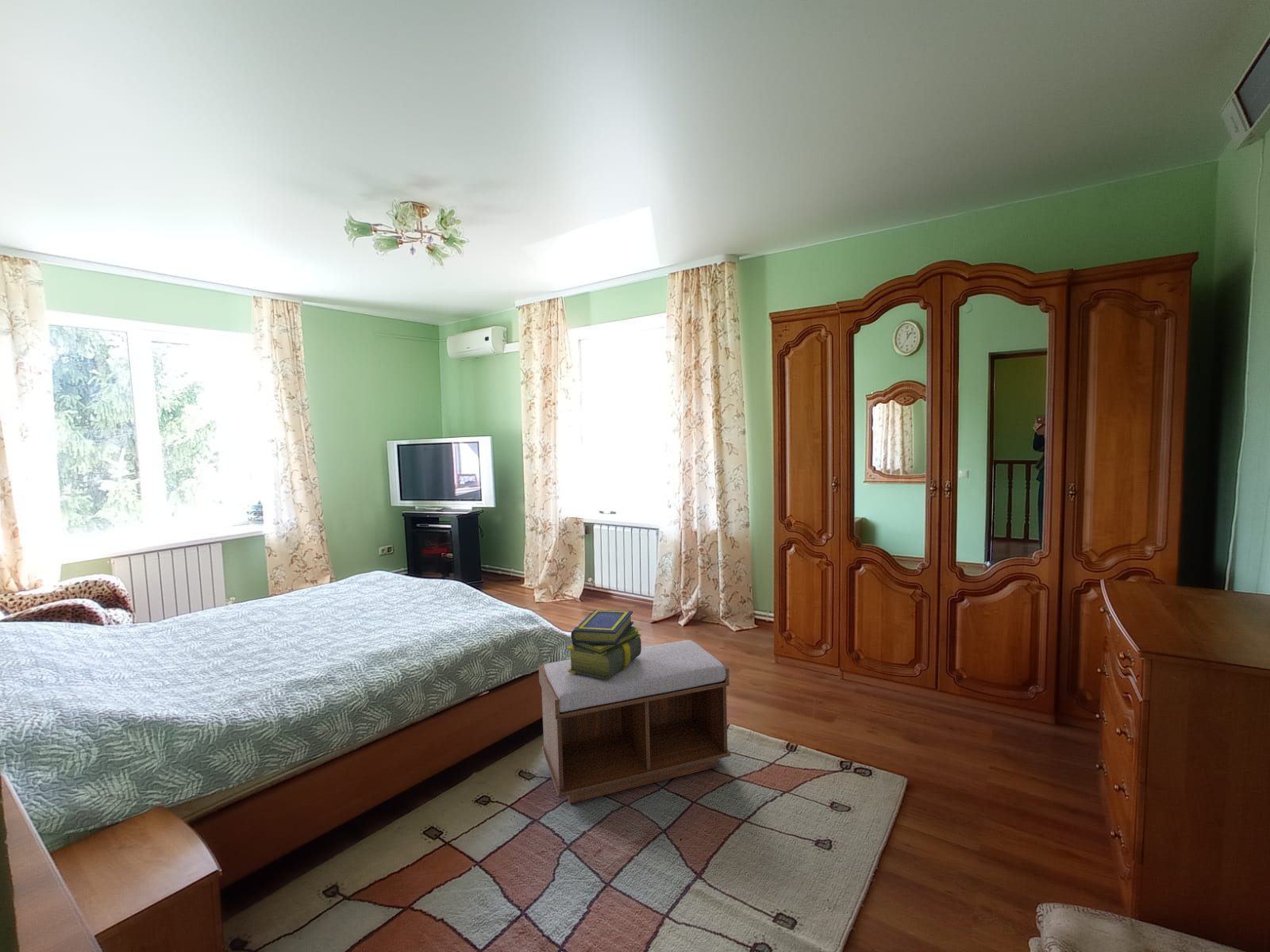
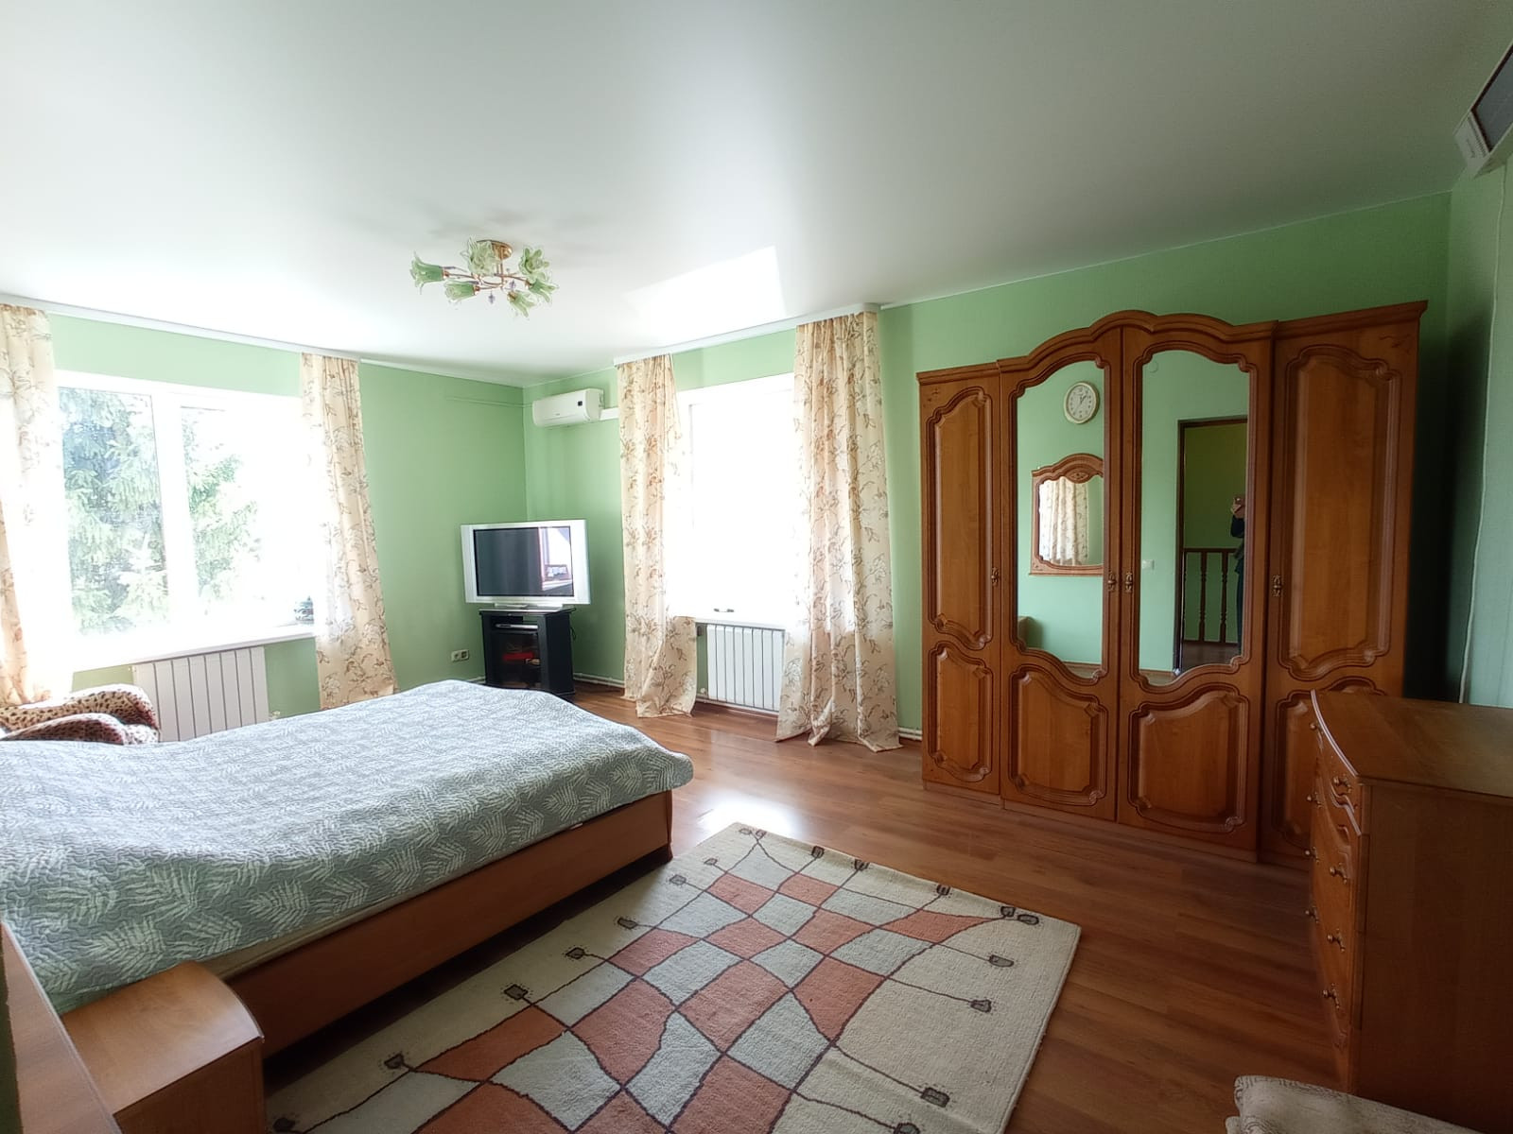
- bench [538,639,731,804]
- stack of books [567,609,642,679]
